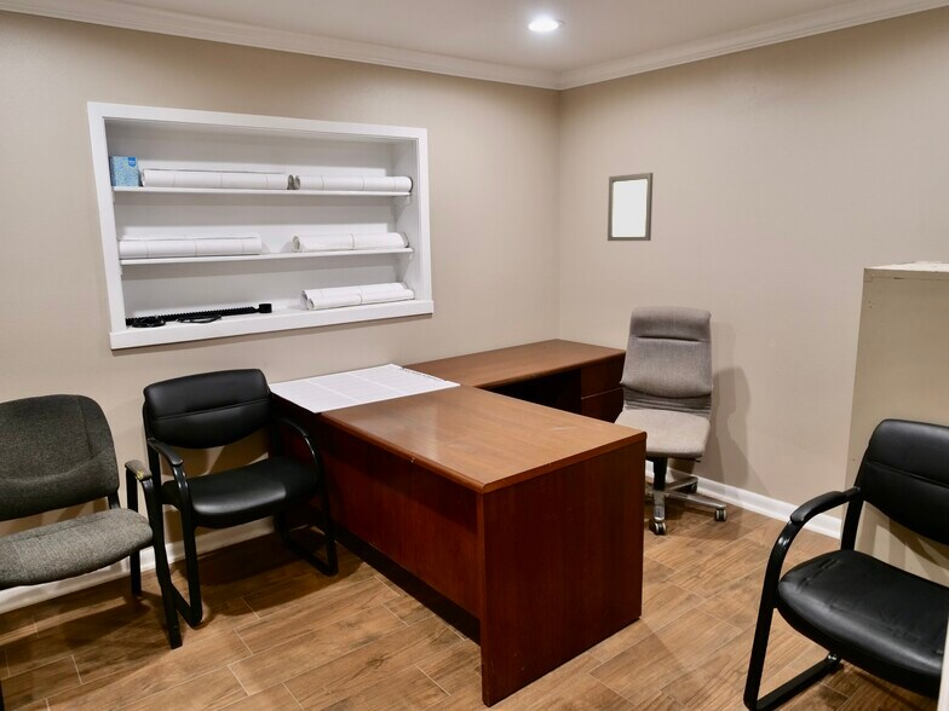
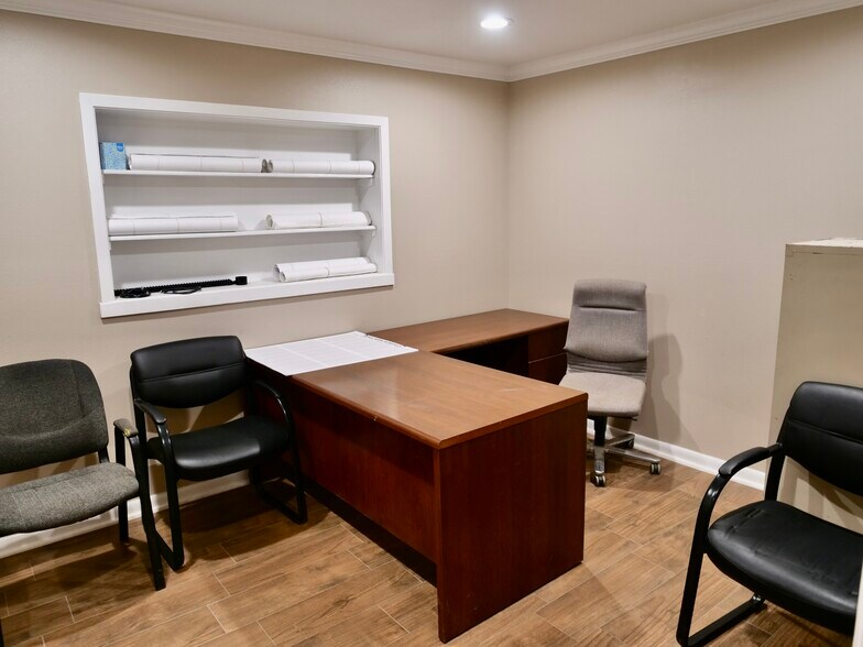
- picture frame [606,172,654,242]
